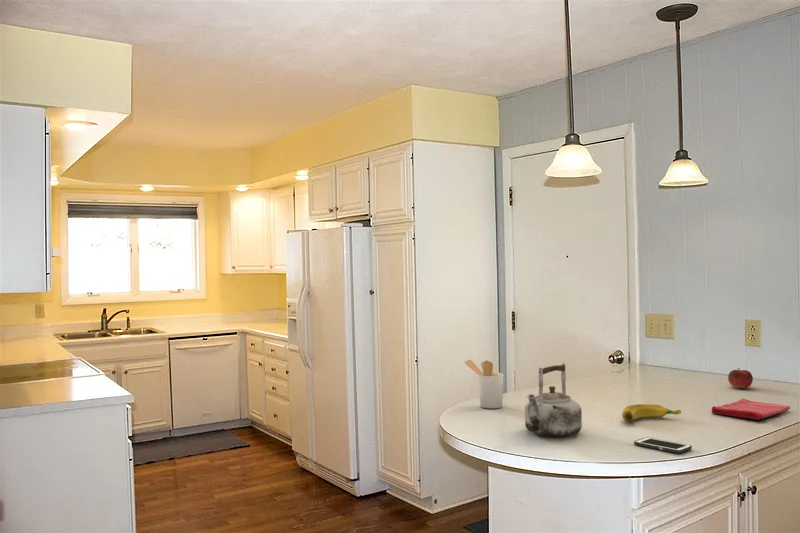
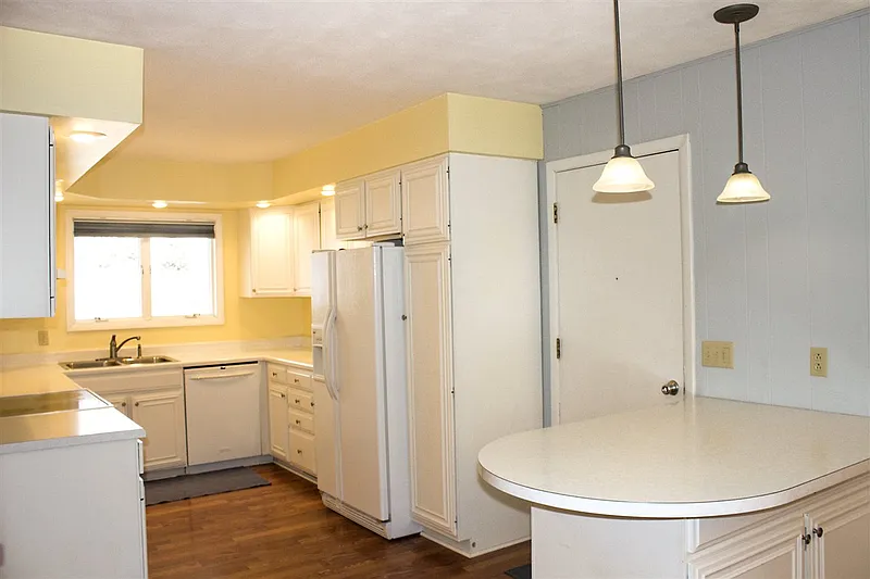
- banana [621,403,682,423]
- fruit [727,367,754,390]
- utensil holder [463,359,504,409]
- cell phone [633,436,693,454]
- kettle [524,362,583,438]
- dish towel [710,398,791,421]
